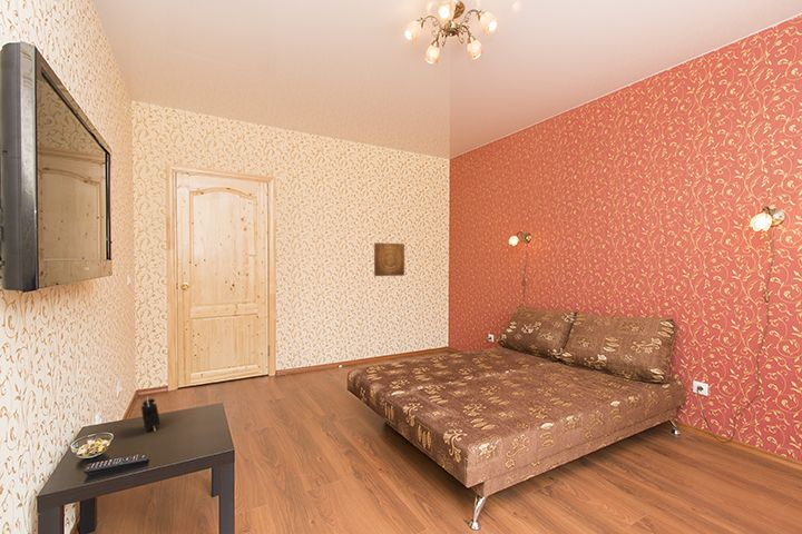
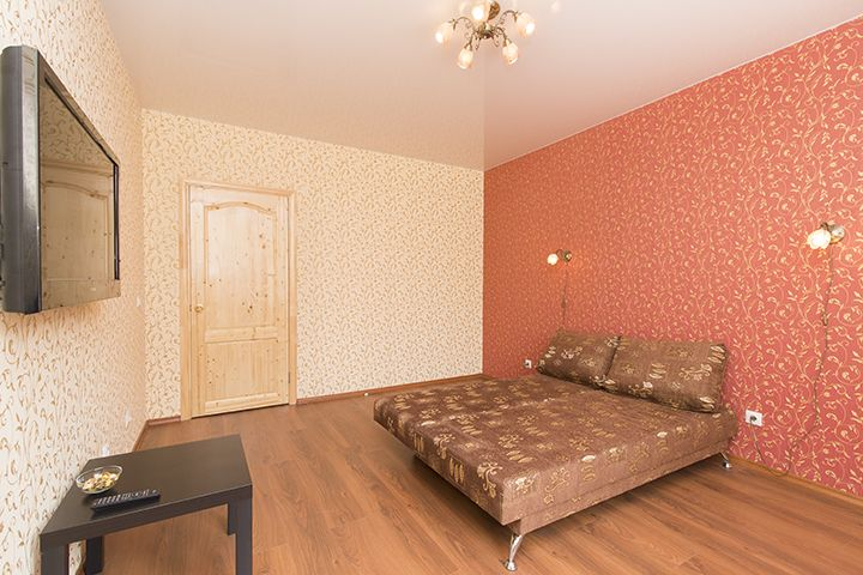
- wall art [373,241,405,277]
- alarm clock [140,395,162,432]
